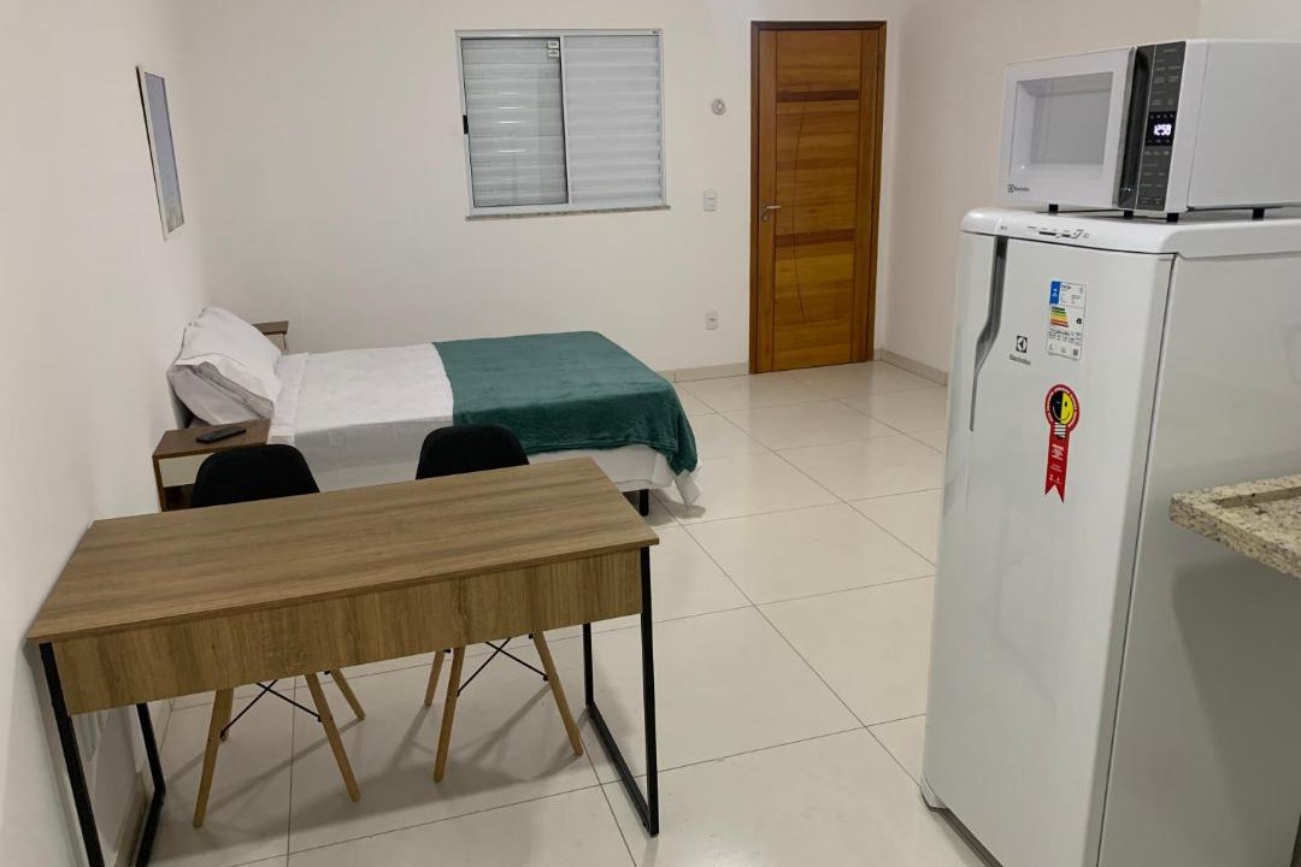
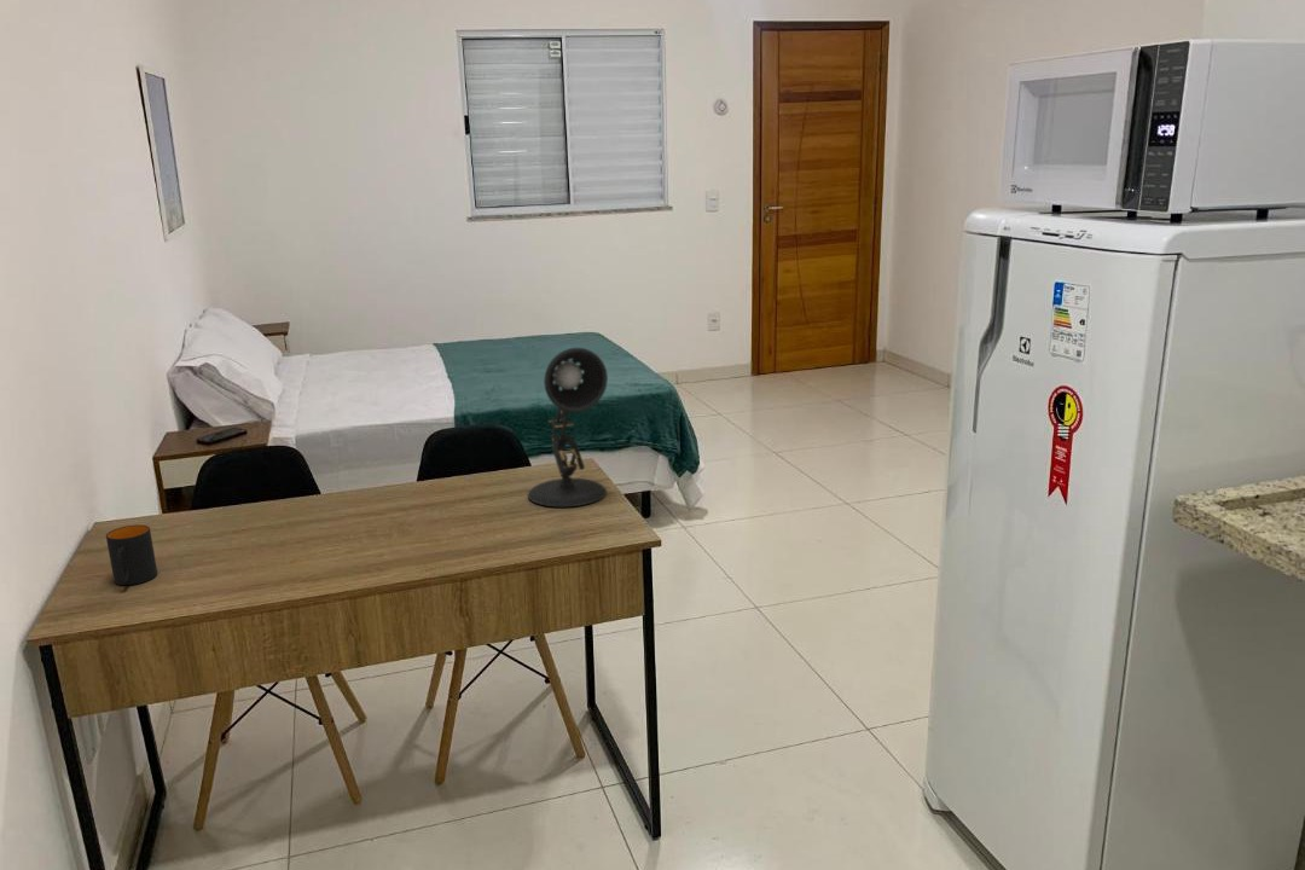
+ mug [105,524,158,586]
+ desk lamp [527,347,609,507]
